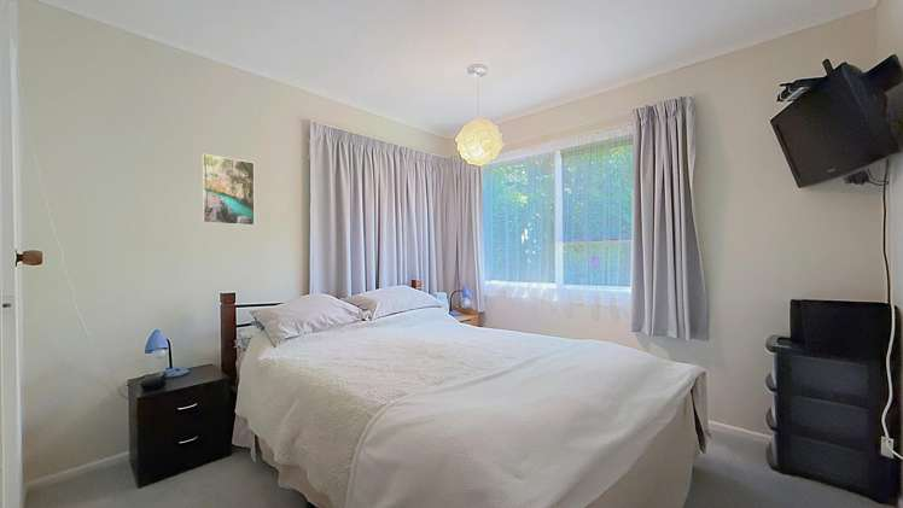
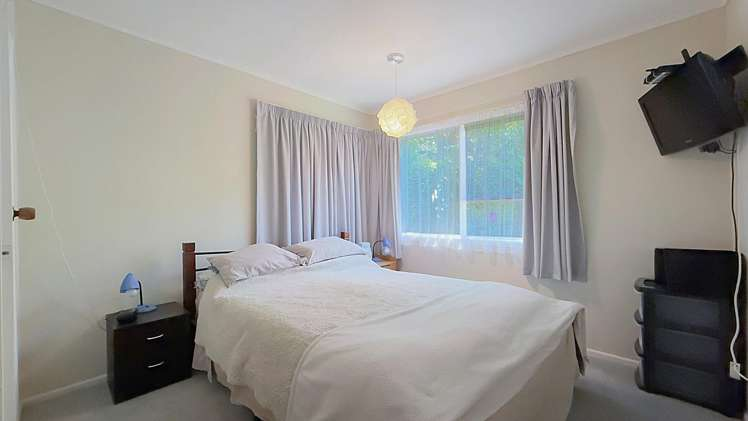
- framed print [200,153,256,227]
